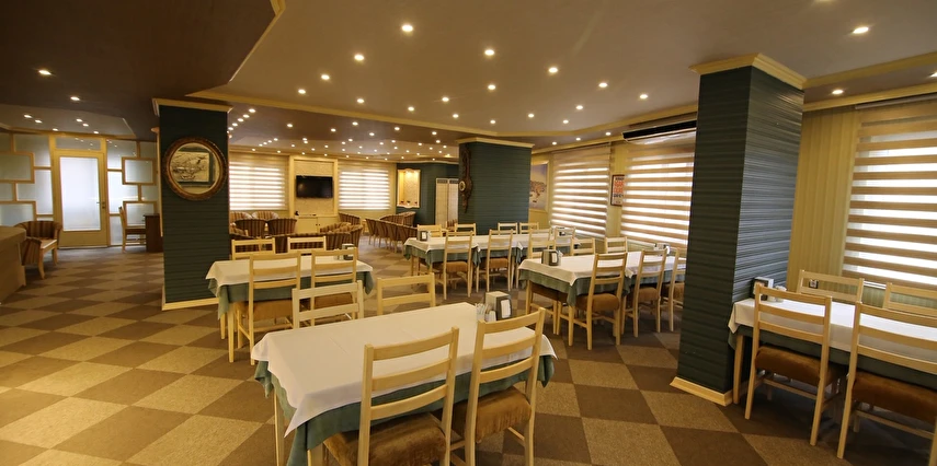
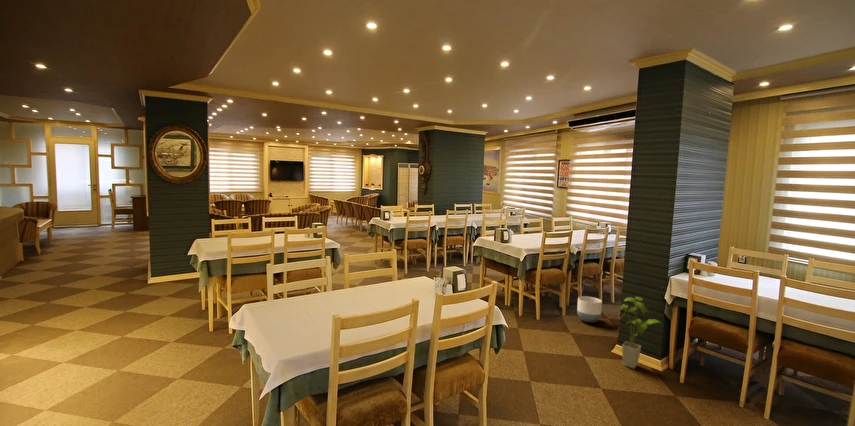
+ planter [576,295,603,324]
+ house plant [619,296,663,370]
